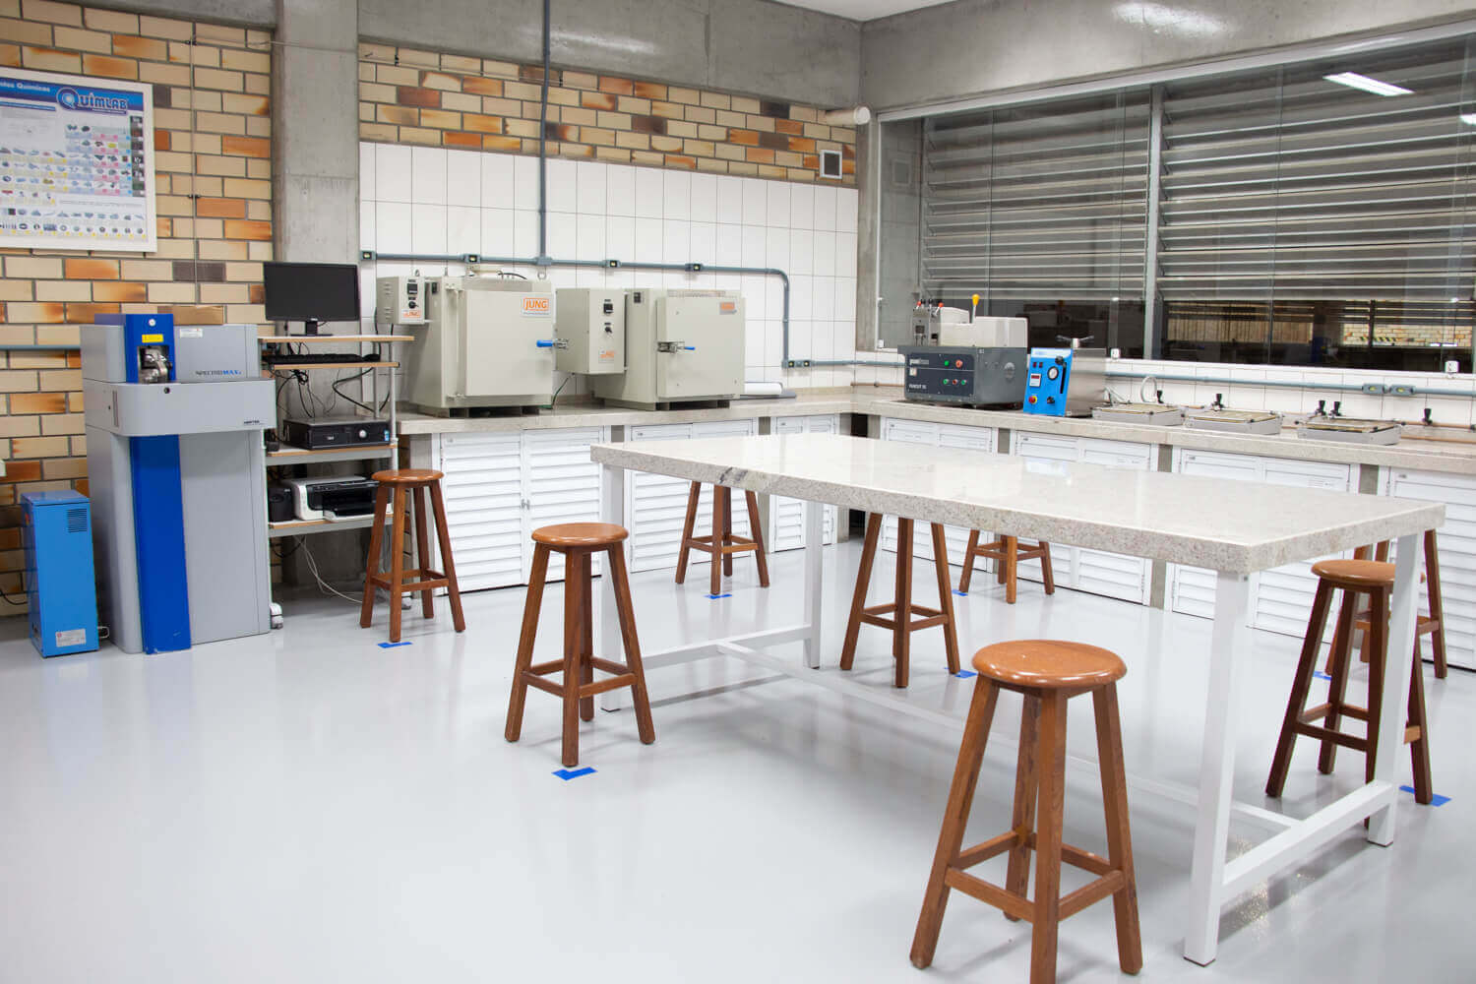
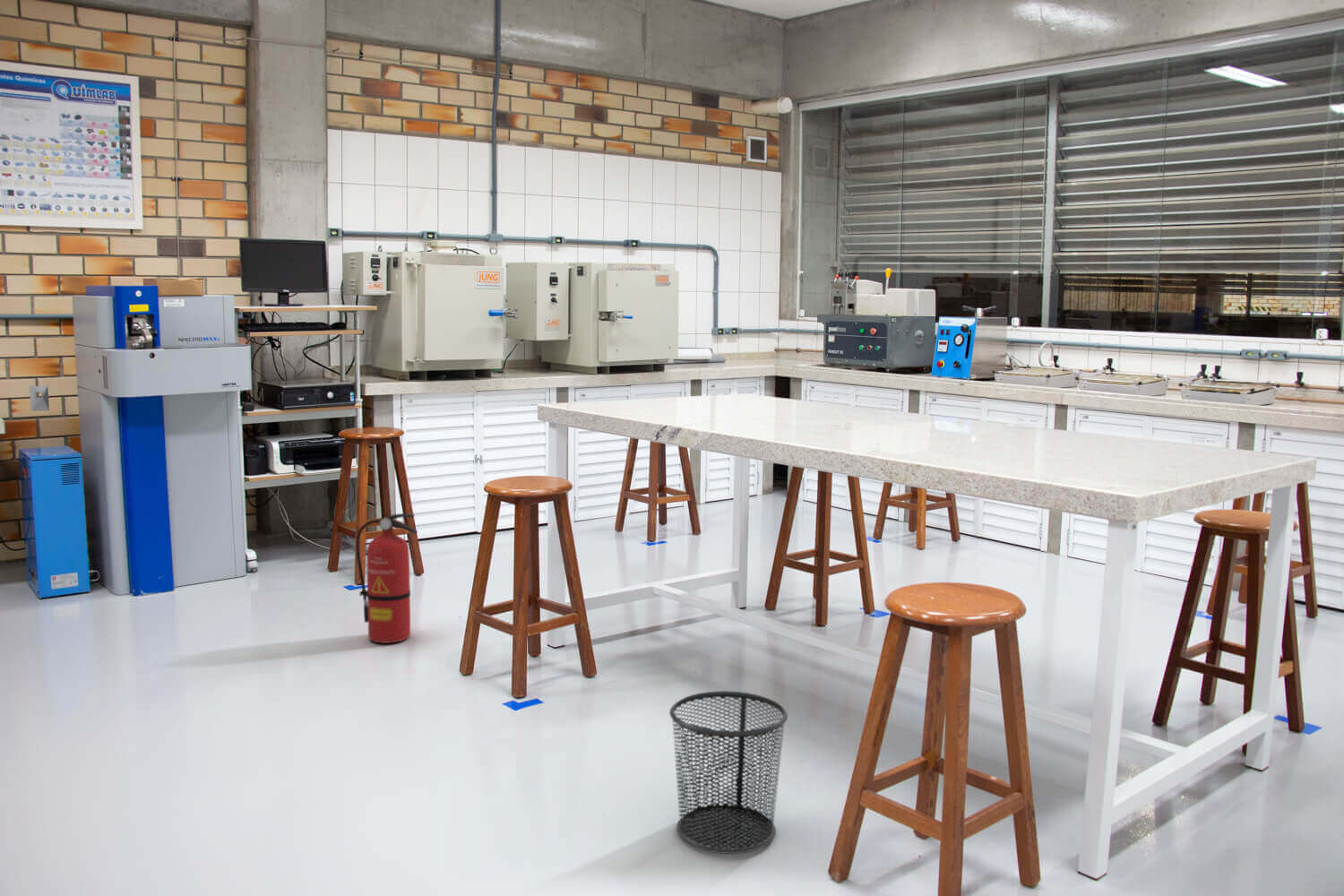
+ electrical outlet [29,385,50,412]
+ fire extinguisher [356,513,418,644]
+ waste bin [668,690,788,855]
